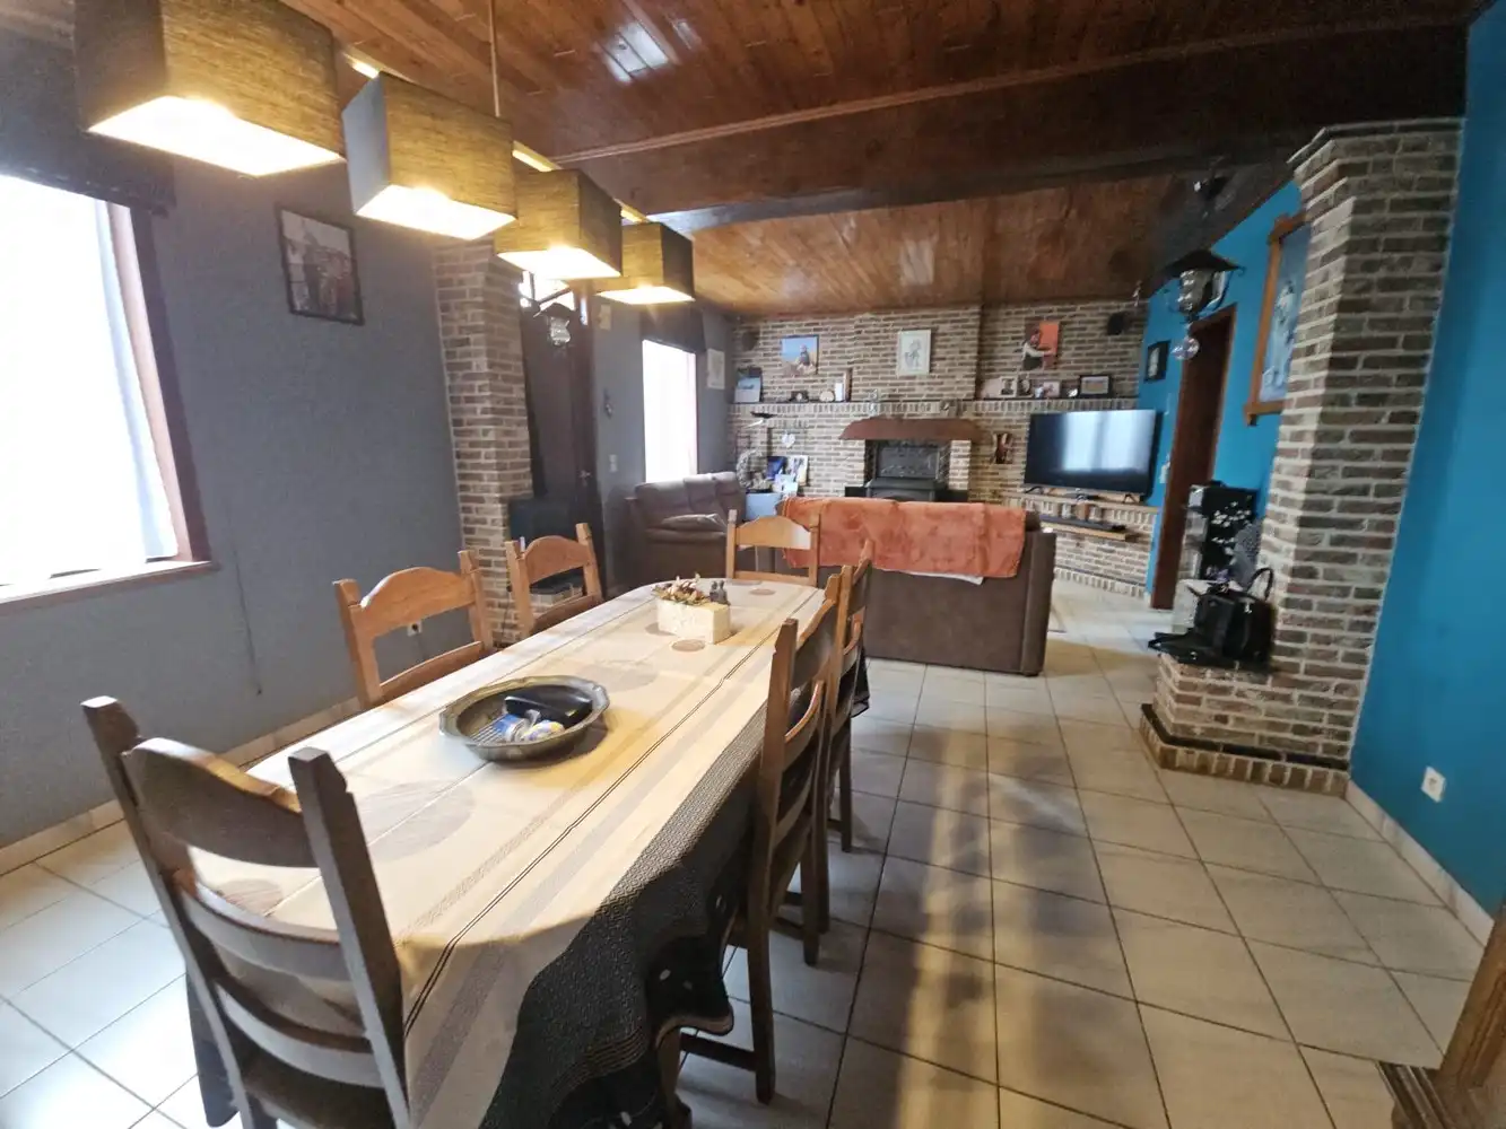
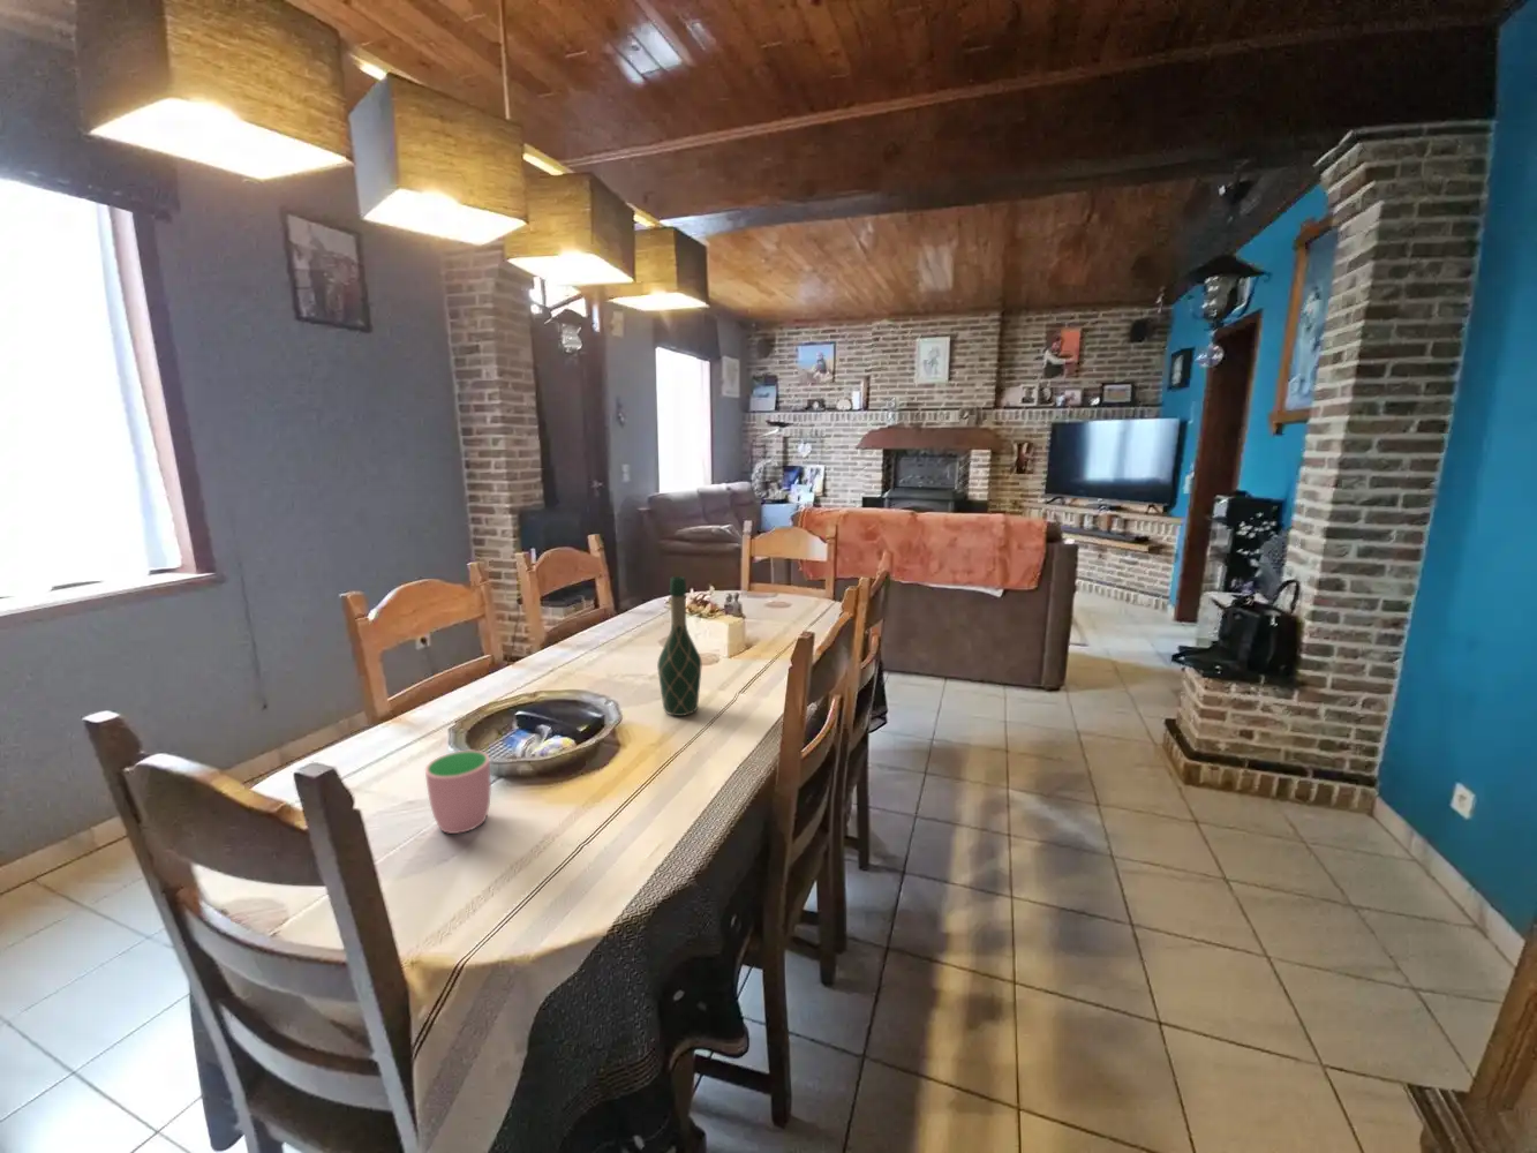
+ wine bottle [656,575,702,717]
+ cup [424,750,492,834]
